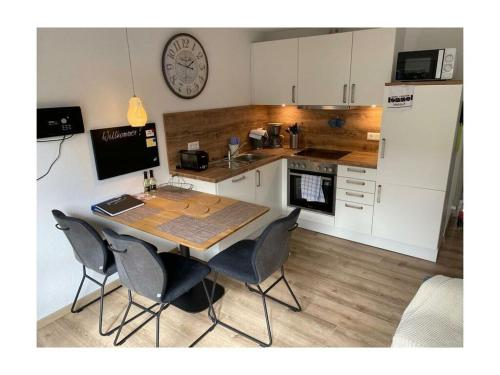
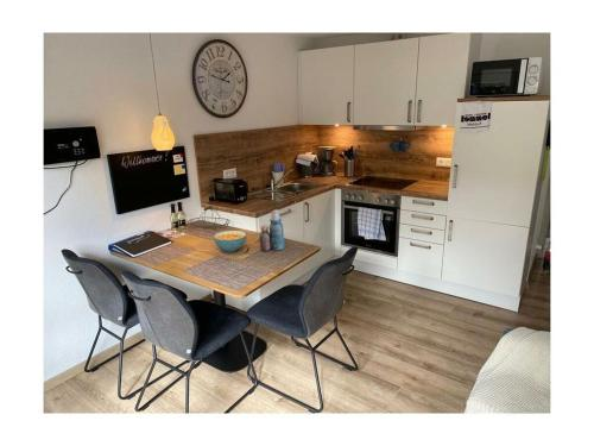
+ cereal bowl [213,230,247,253]
+ bottle [258,209,285,252]
